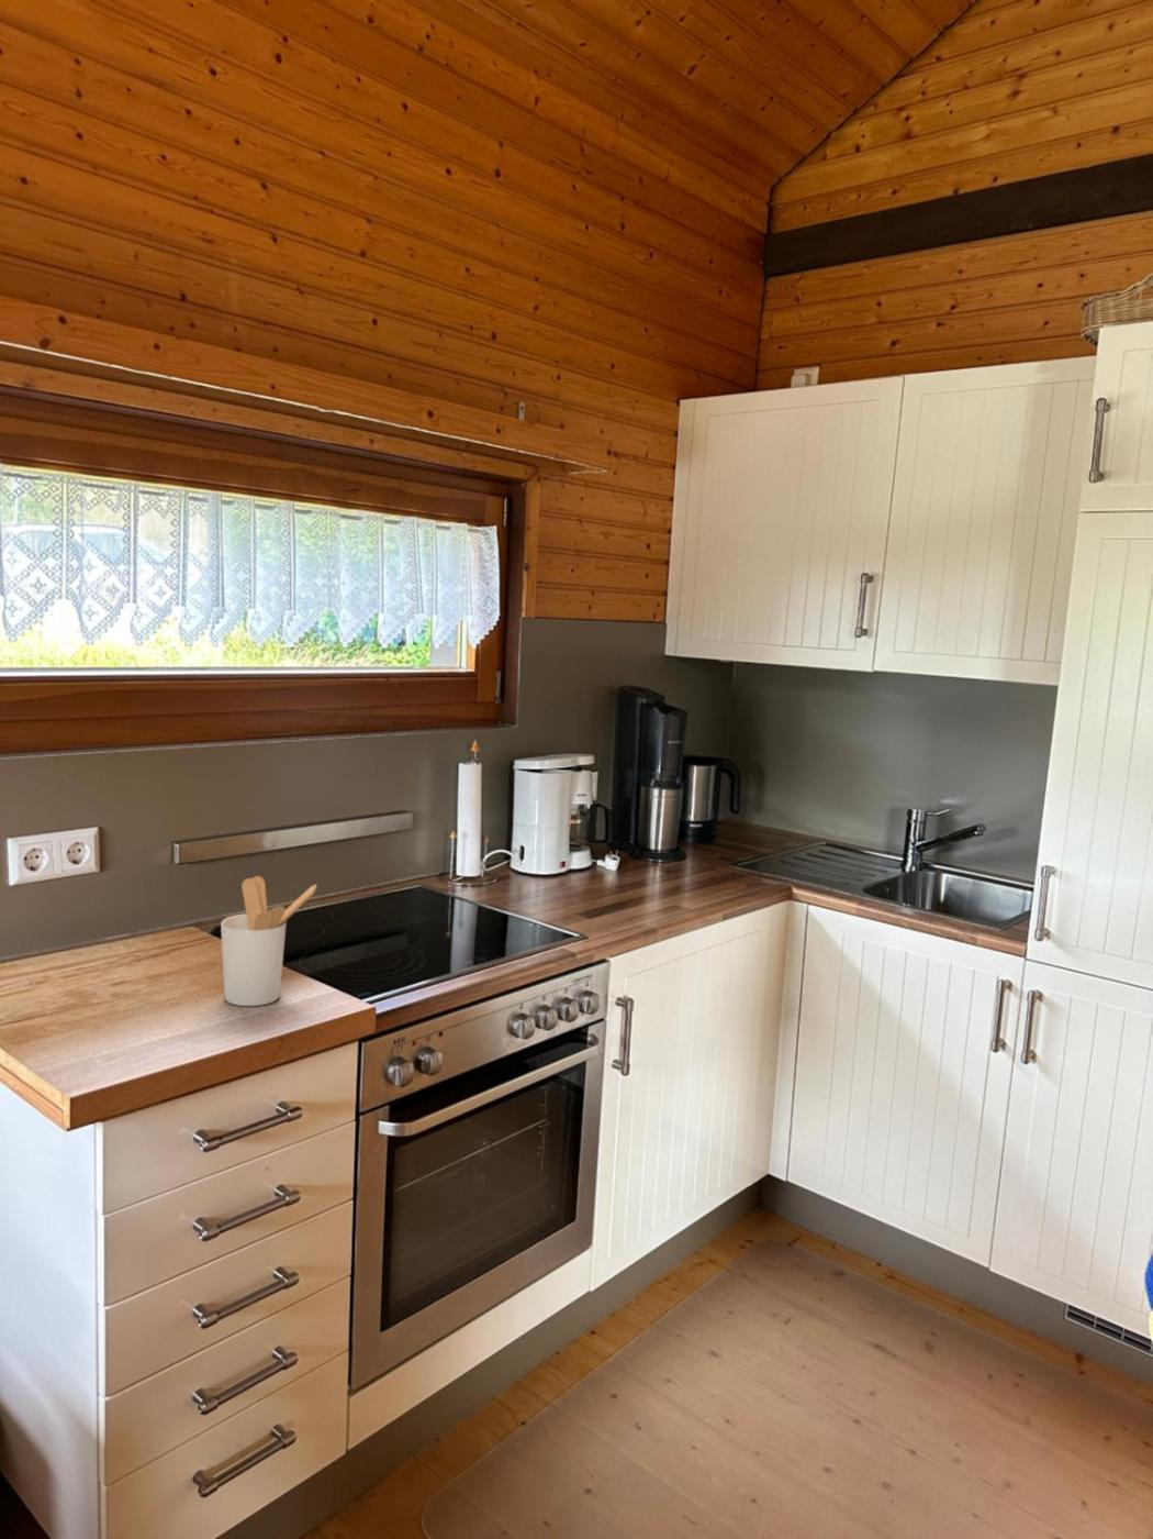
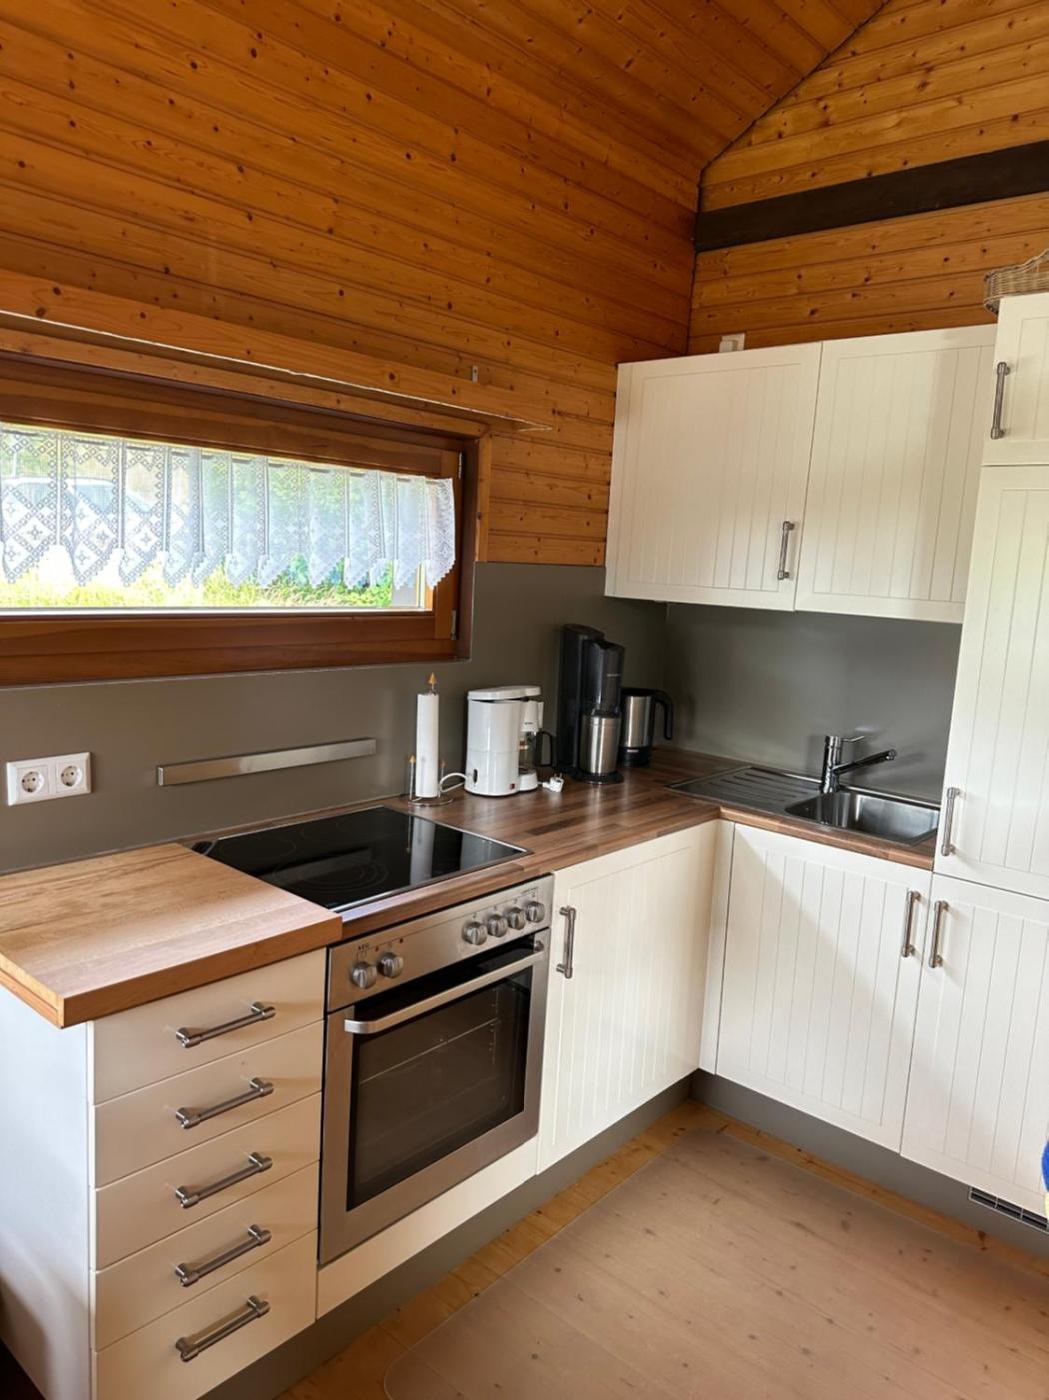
- utensil holder [219,875,319,1007]
